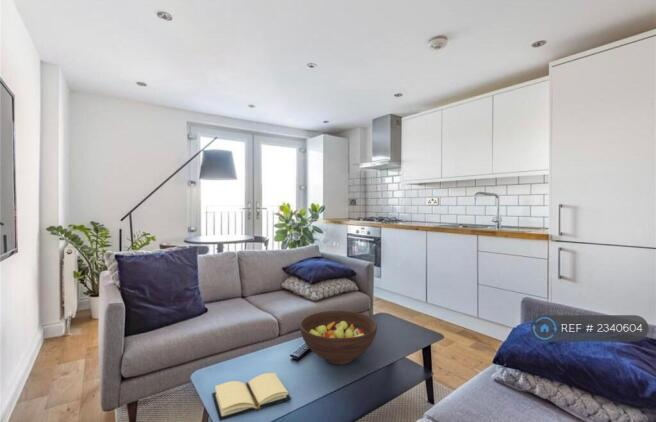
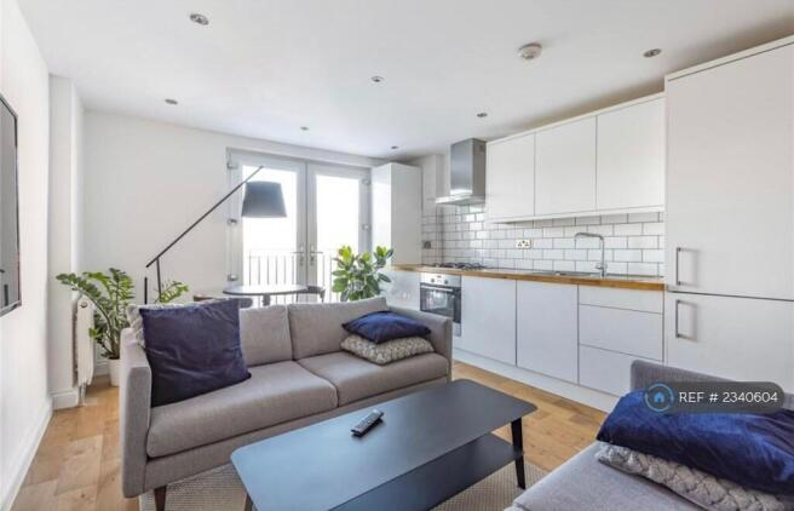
- book [211,372,293,422]
- fruit bowl [299,310,378,365]
